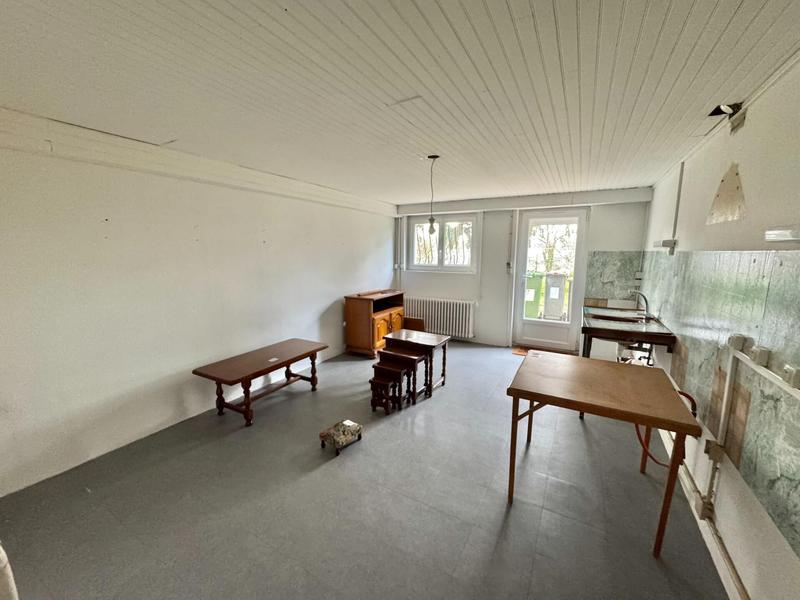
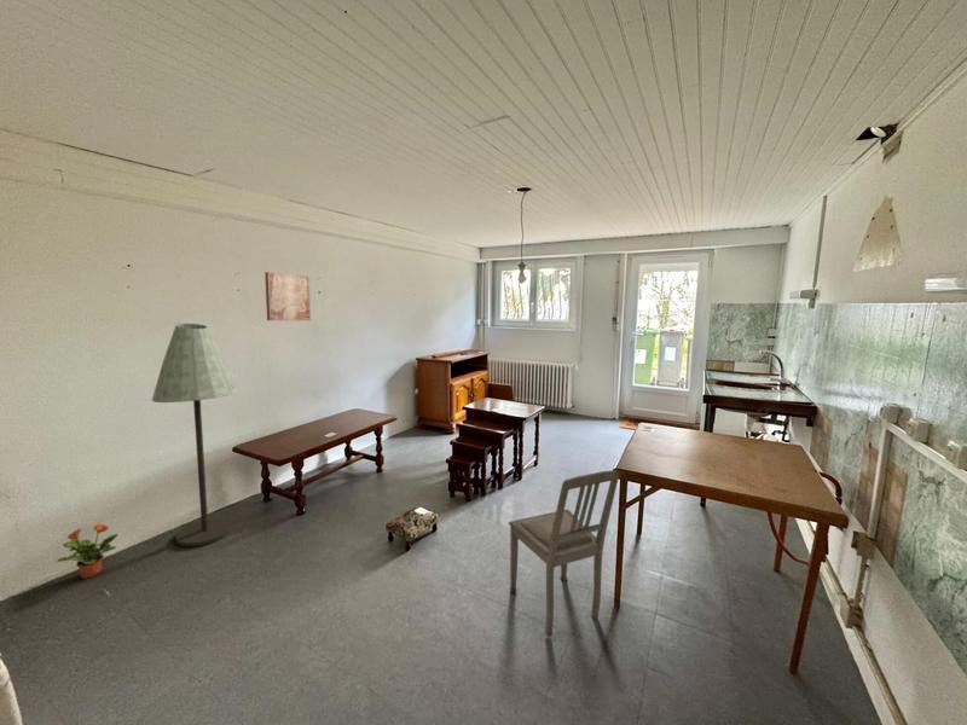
+ dining chair [508,469,620,638]
+ wall art [264,271,312,321]
+ floor lamp [151,323,238,547]
+ potted plant [56,523,118,580]
